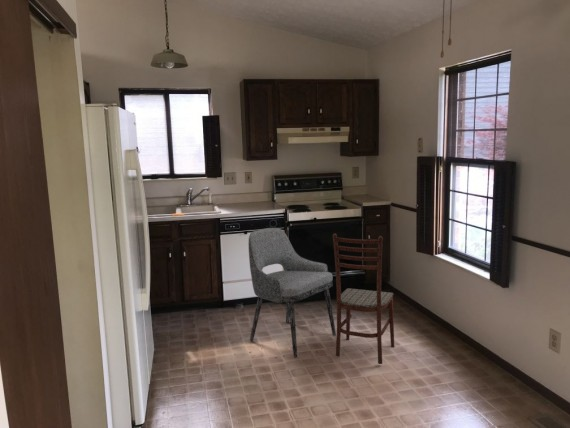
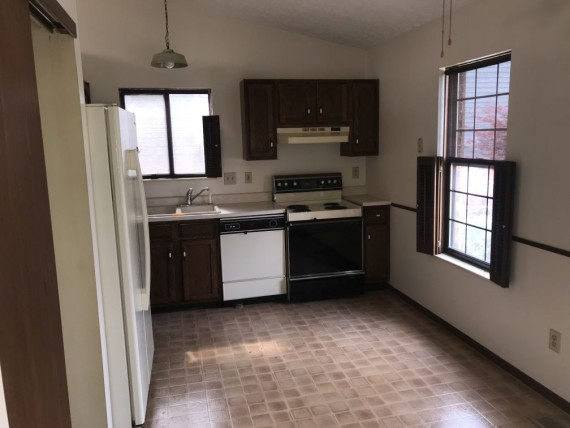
- dining chair [332,233,395,365]
- dining chair [247,227,337,359]
